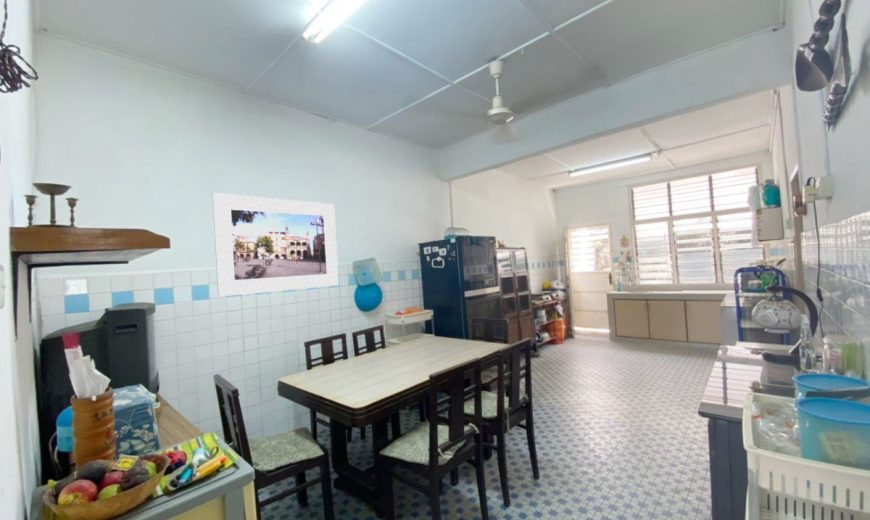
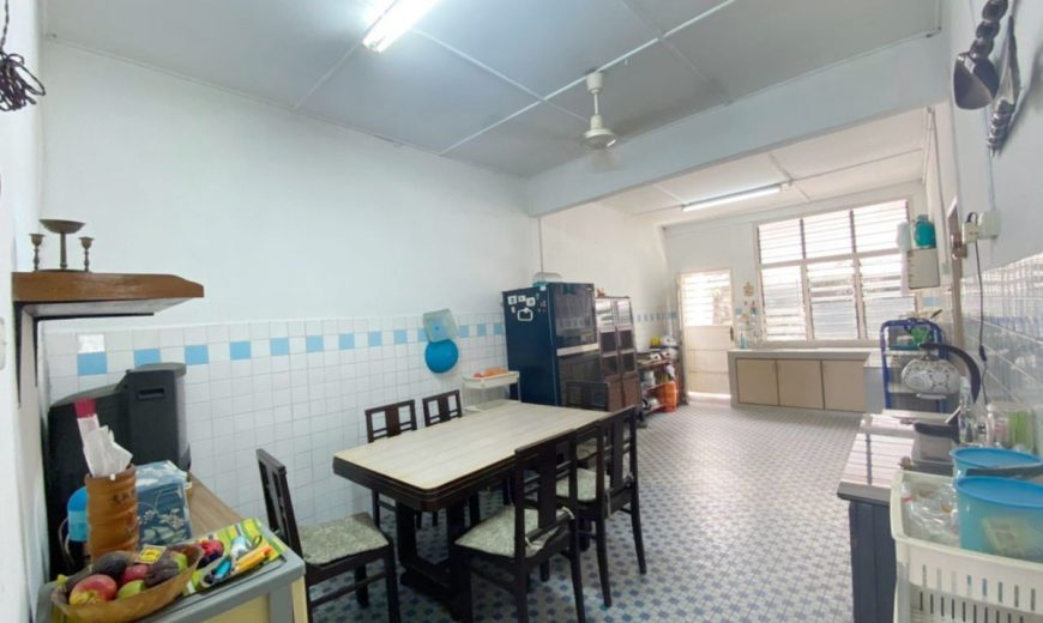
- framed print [212,192,340,298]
